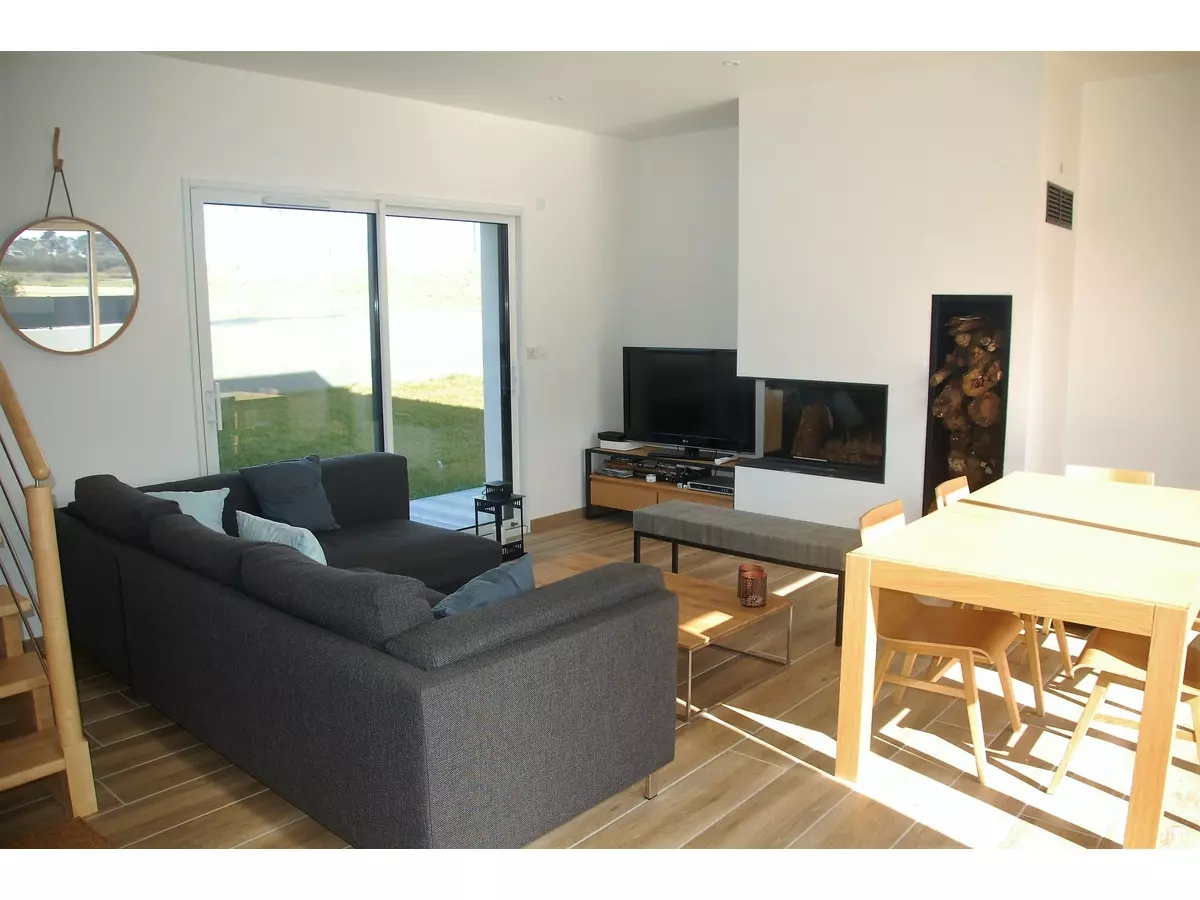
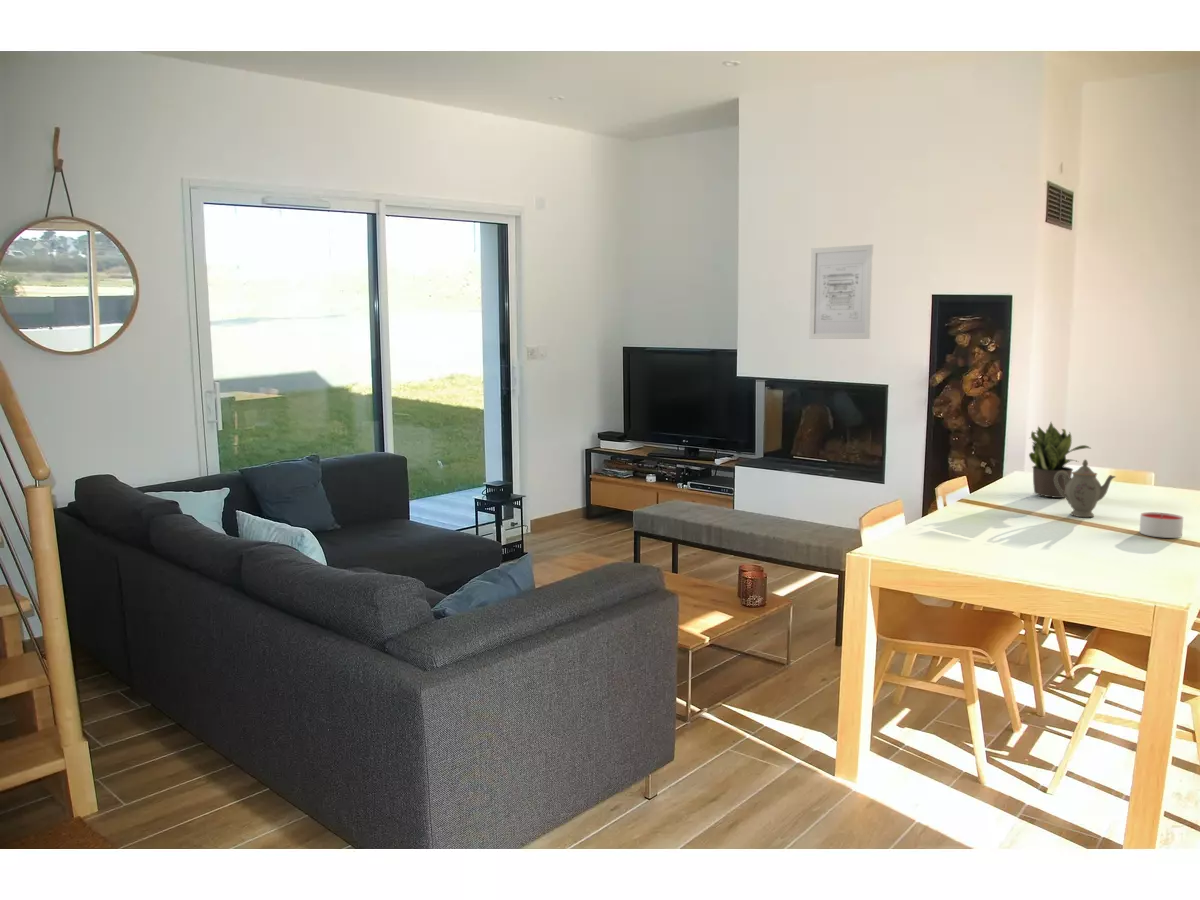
+ wall art [808,244,874,340]
+ potted plant [1028,421,1091,499]
+ chinaware [1054,458,1117,518]
+ candle [1138,511,1184,539]
